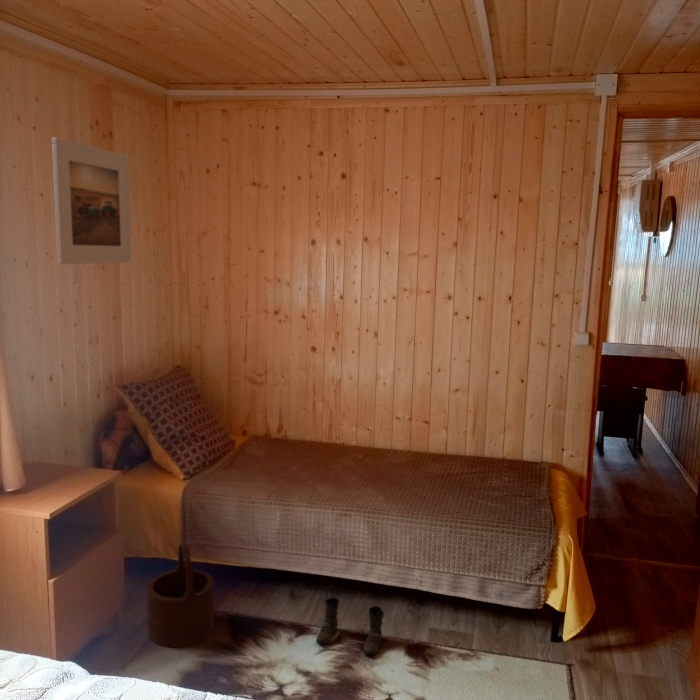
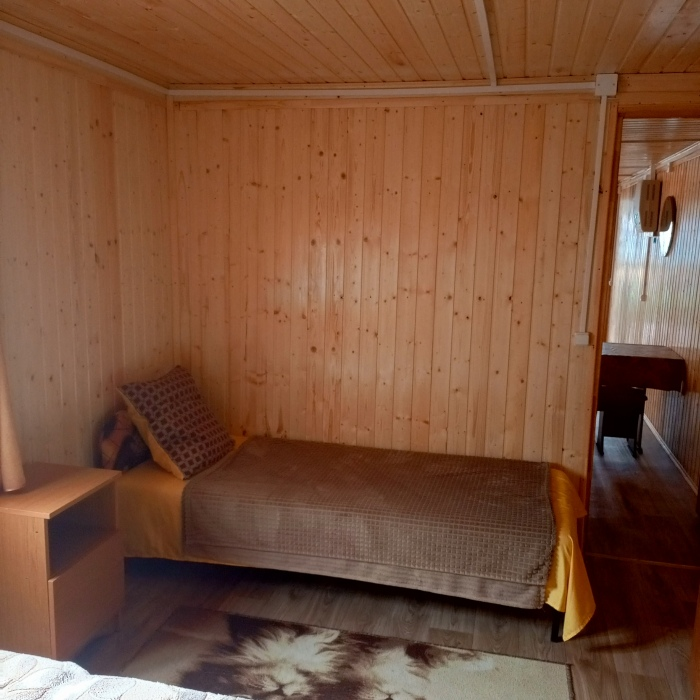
- boots [315,597,385,656]
- wooden bucket [146,542,215,649]
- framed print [51,136,133,265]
